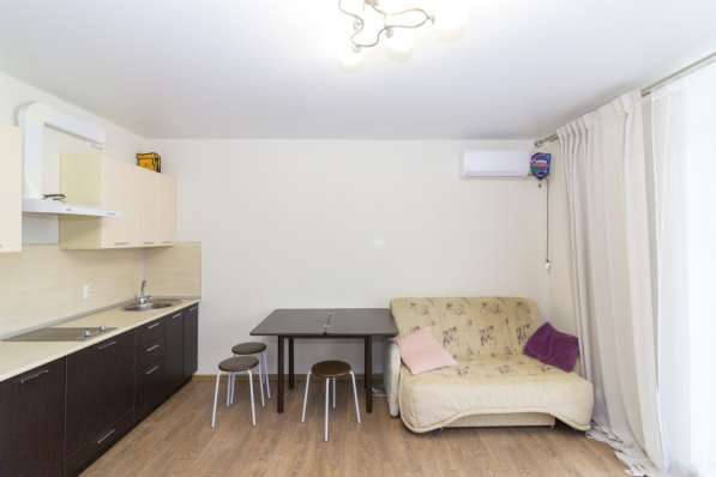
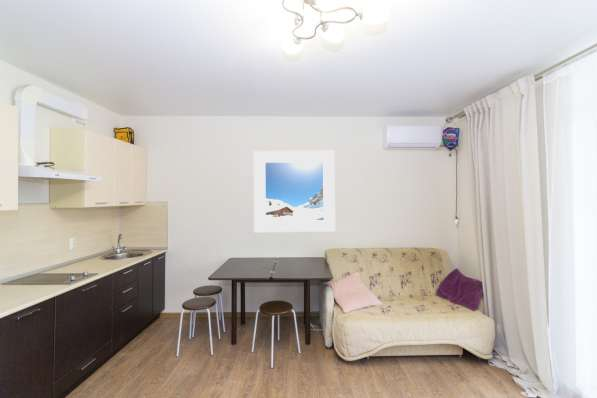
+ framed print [253,150,336,233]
